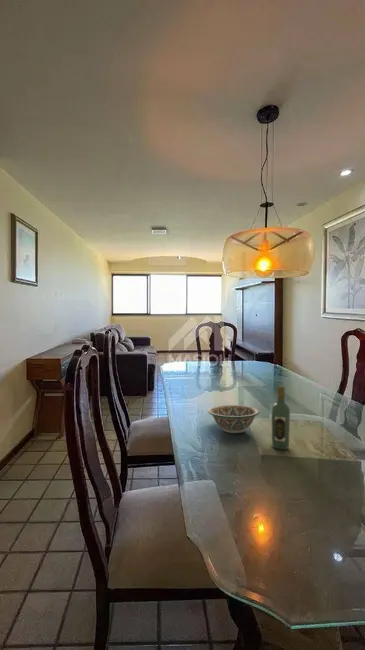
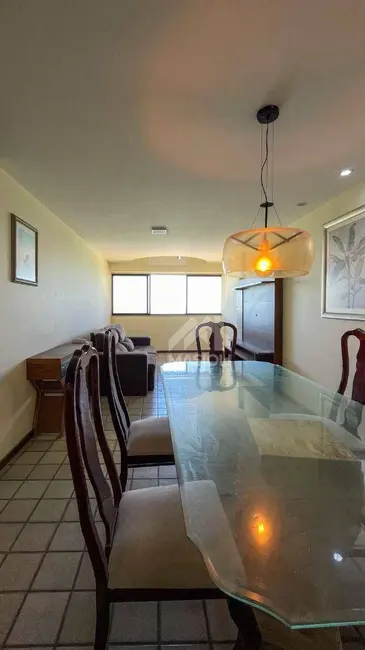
- wine bottle [271,385,291,451]
- decorative bowl [207,404,261,434]
